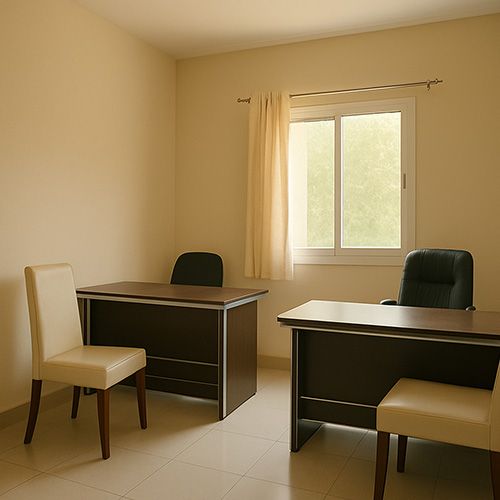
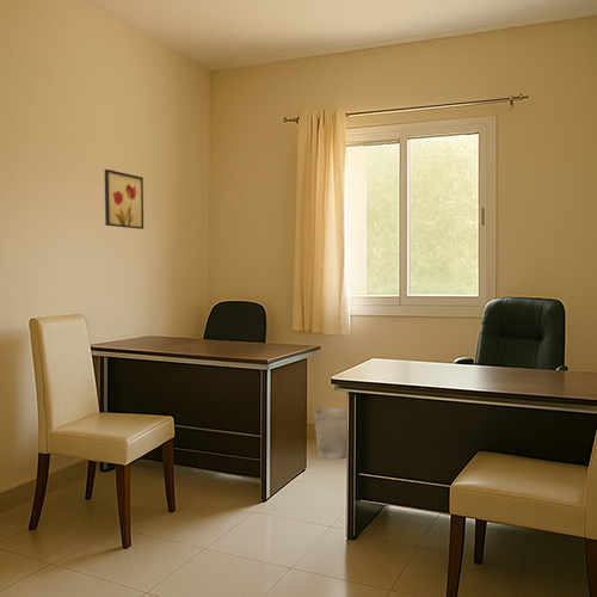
+ wall art [104,168,144,230]
+ wastebasket [313,407,347,461]
